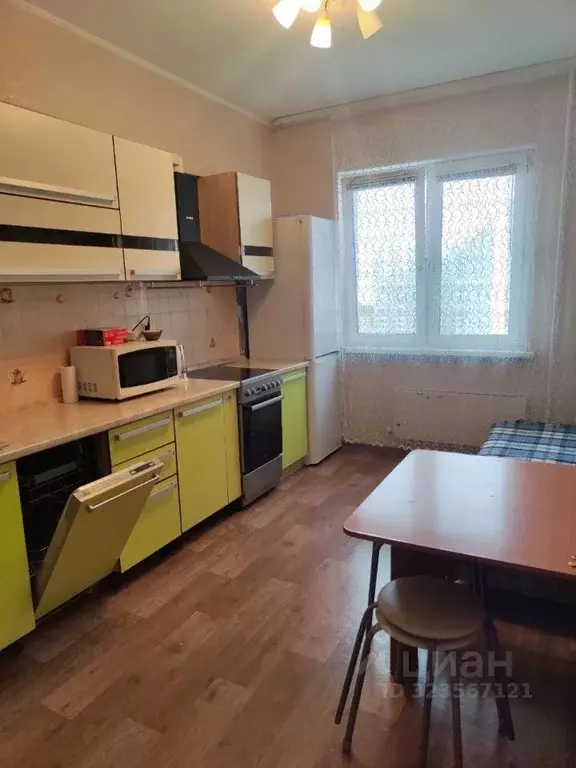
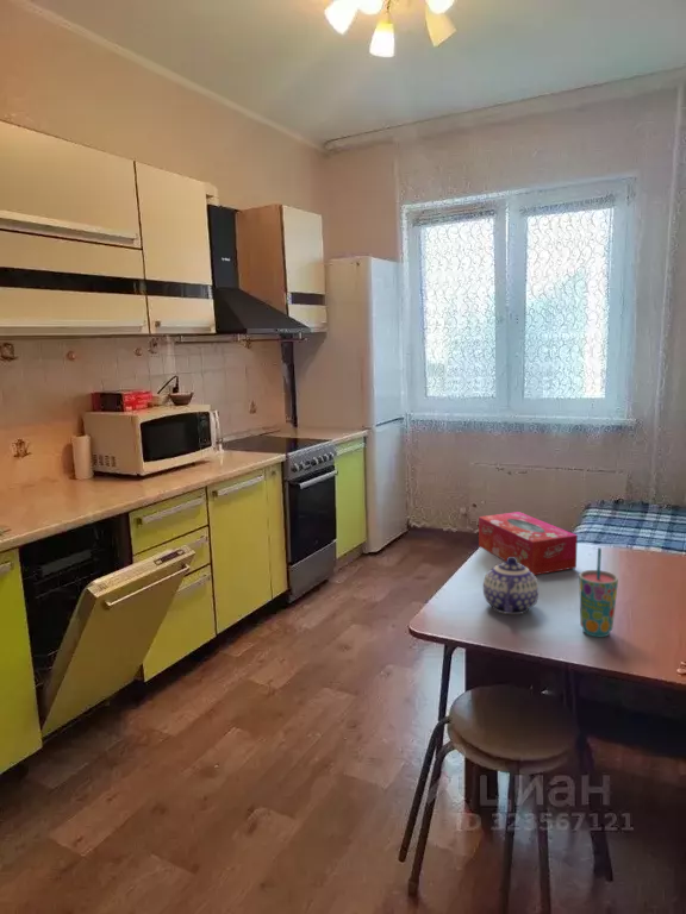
+ tissue box [478,511,579,576]
+ teapot [482,557,540,615]
+ cup [578,546,619,638]
